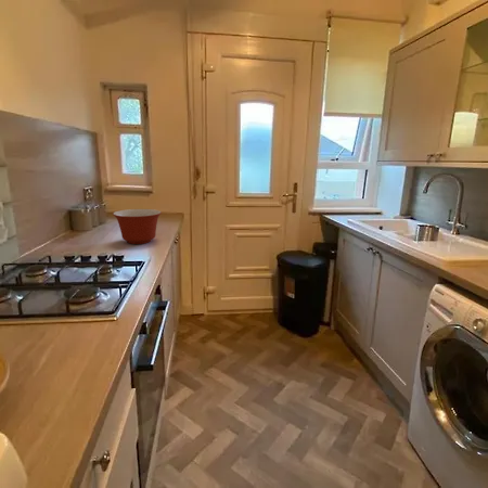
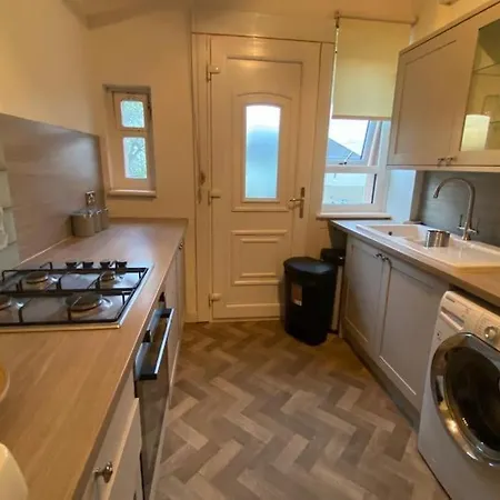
- mixing bowl [112,208,163,245]
